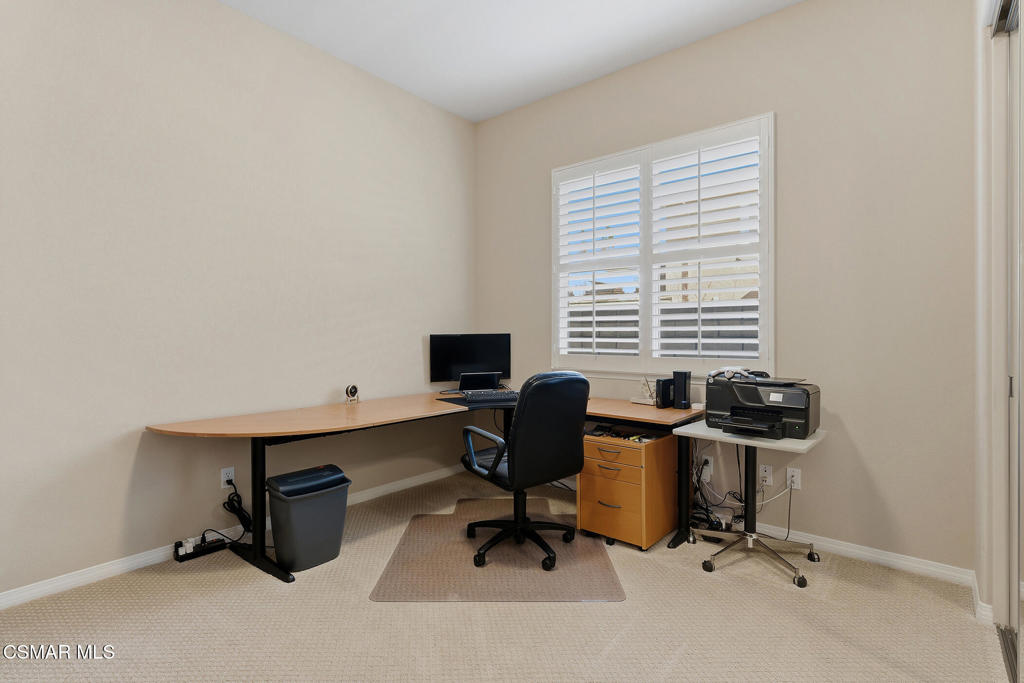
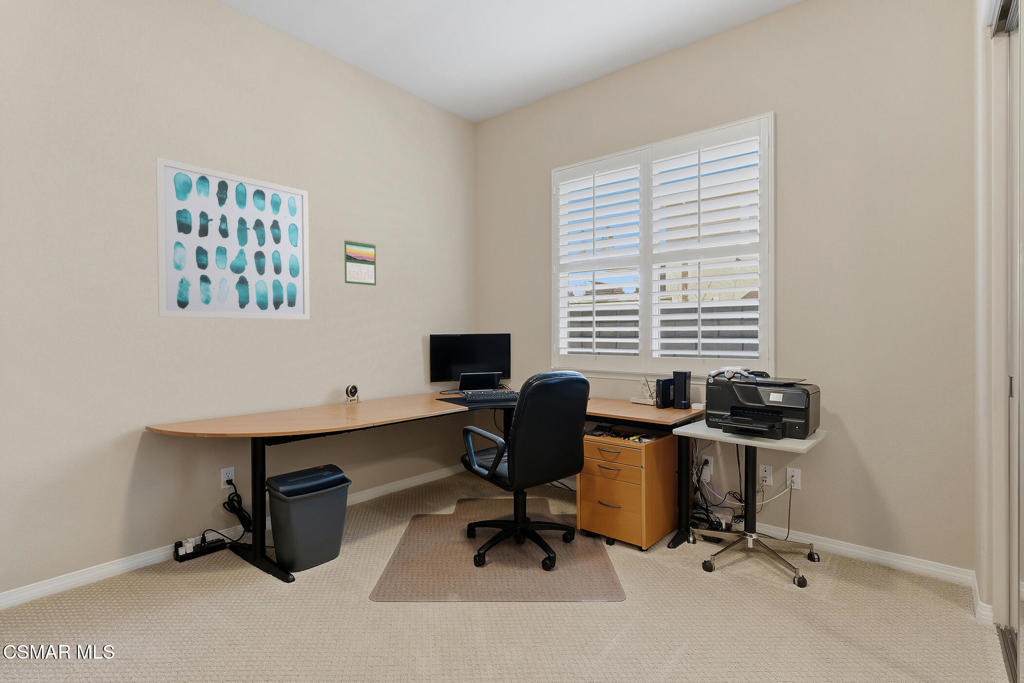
+ wall art [155,156,311,321]
+ calendar [343,239,377,286]
